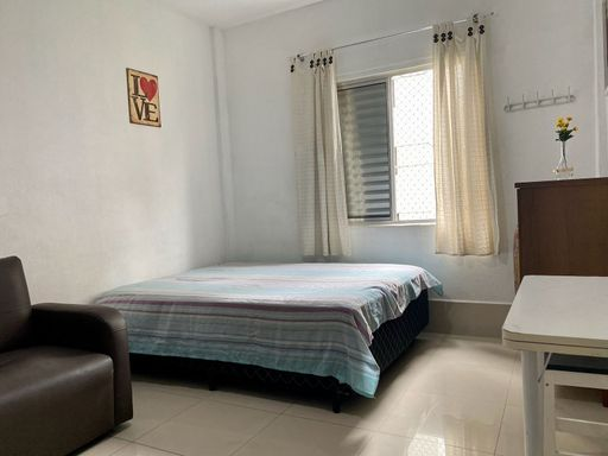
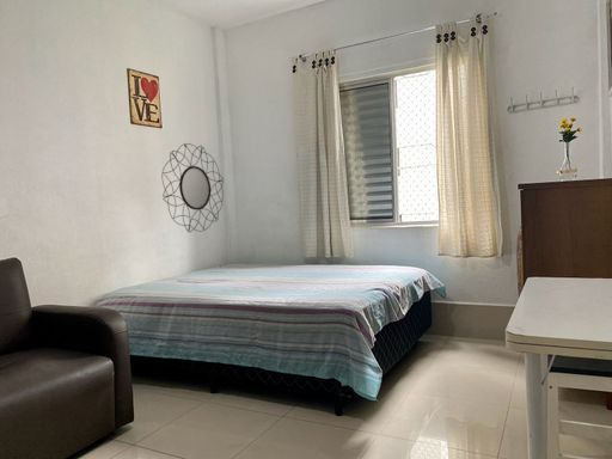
+ home mirror [160,142,225,234]
